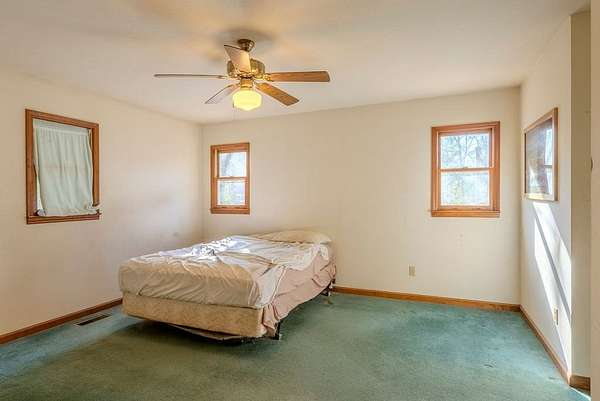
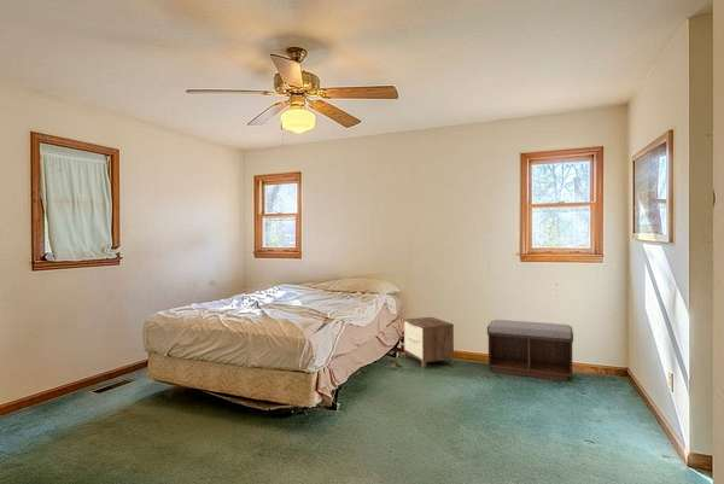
+ nightstand [403,316,455,369]
+ bench [486,319,574,383]
